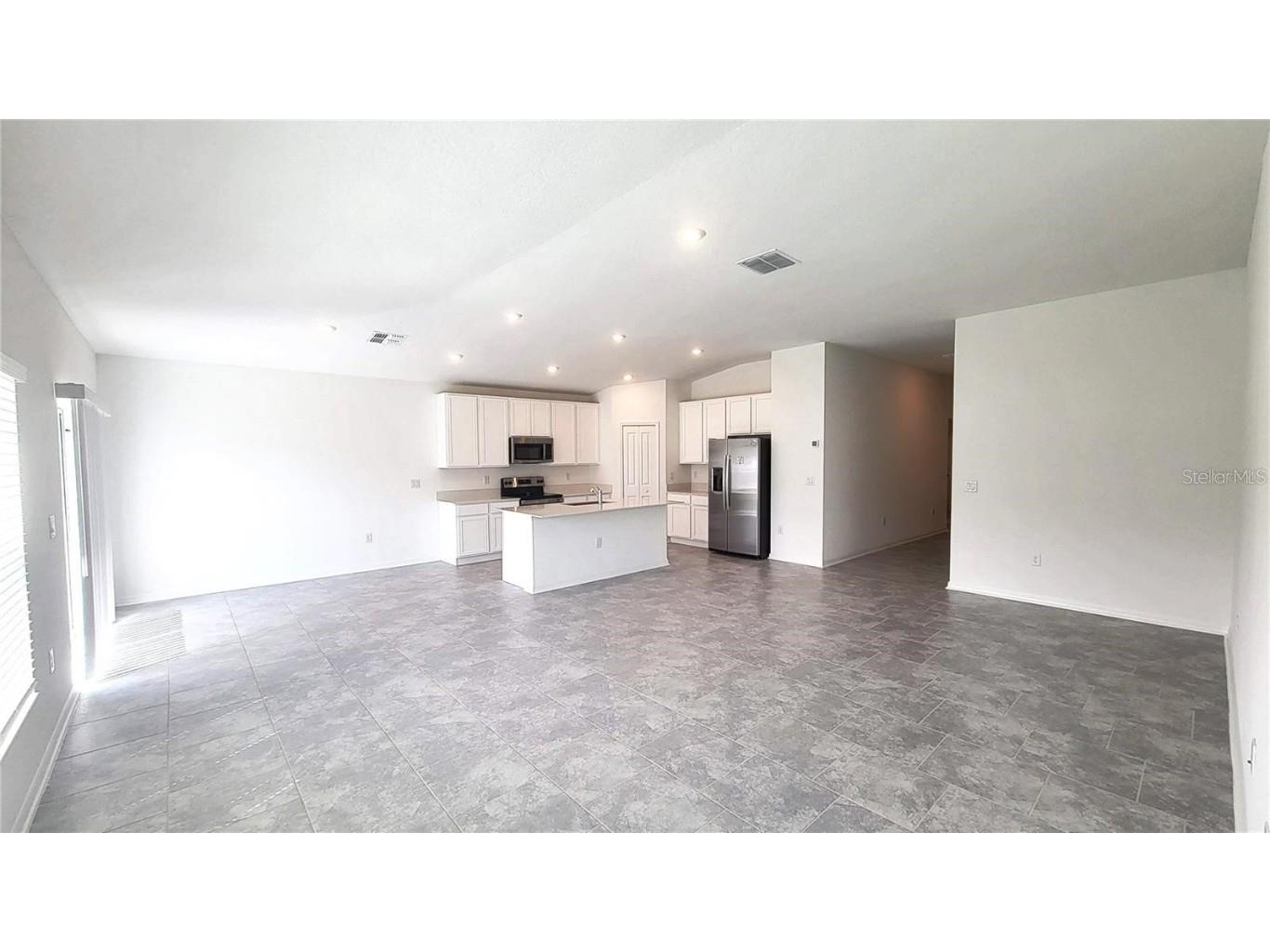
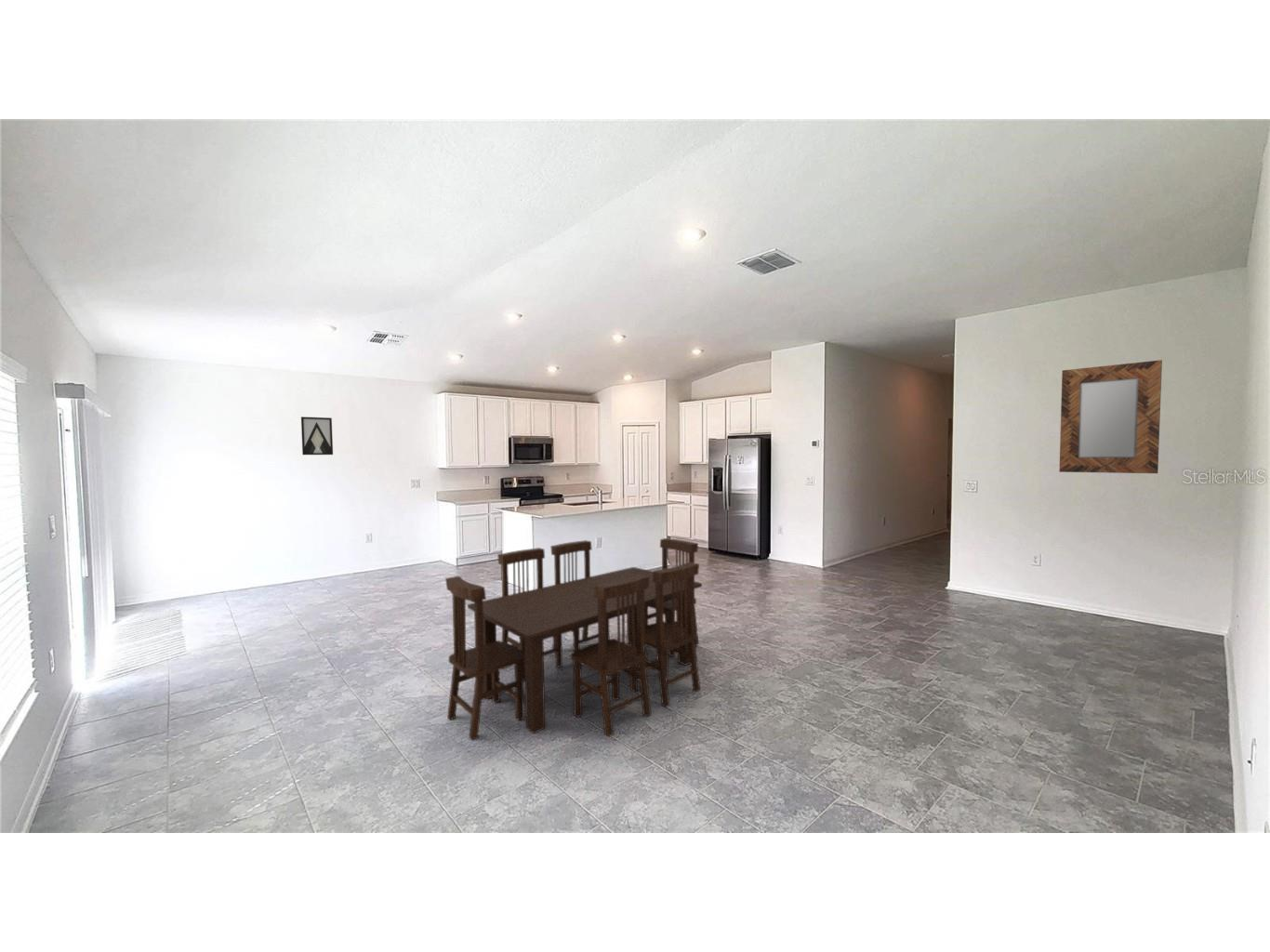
+ home mirror [1058,359,1163,474]
+ dining set [444,537,703,741]
+ wall art [300,416,334,456]
